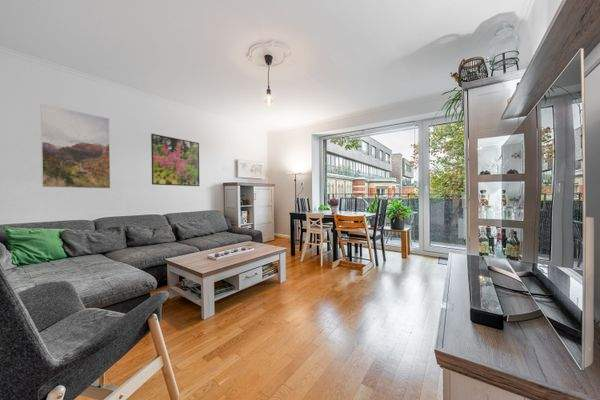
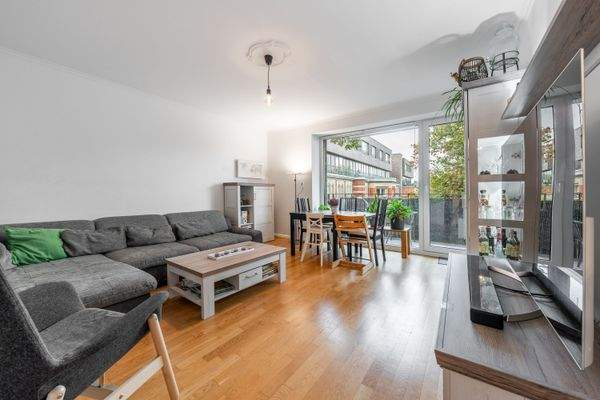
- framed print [150,133,200,187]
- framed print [40,103,111,189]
